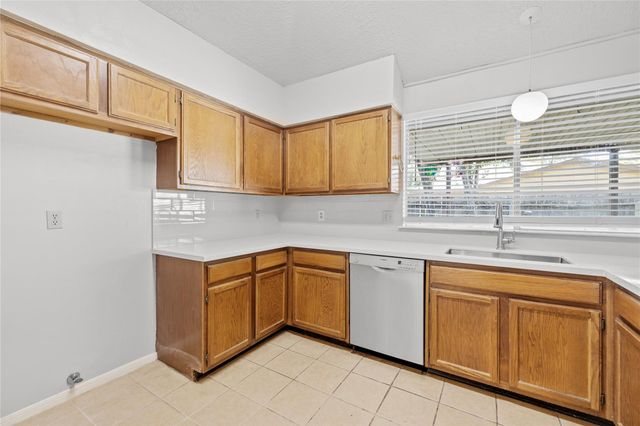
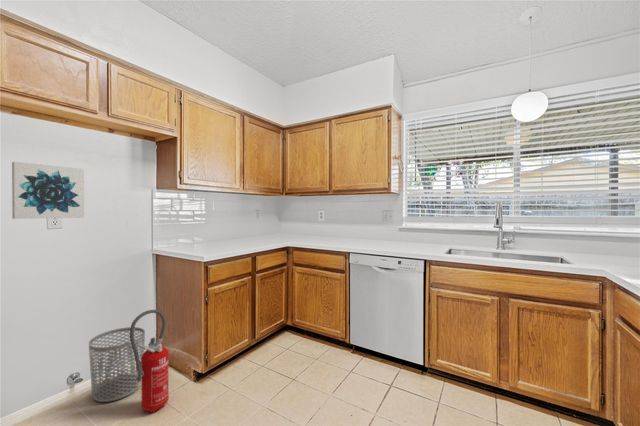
+ wall art [11,161,85,220]
+ fire extinguisher [129,309,170,414]
+ waste bin [88,326,146,403]
